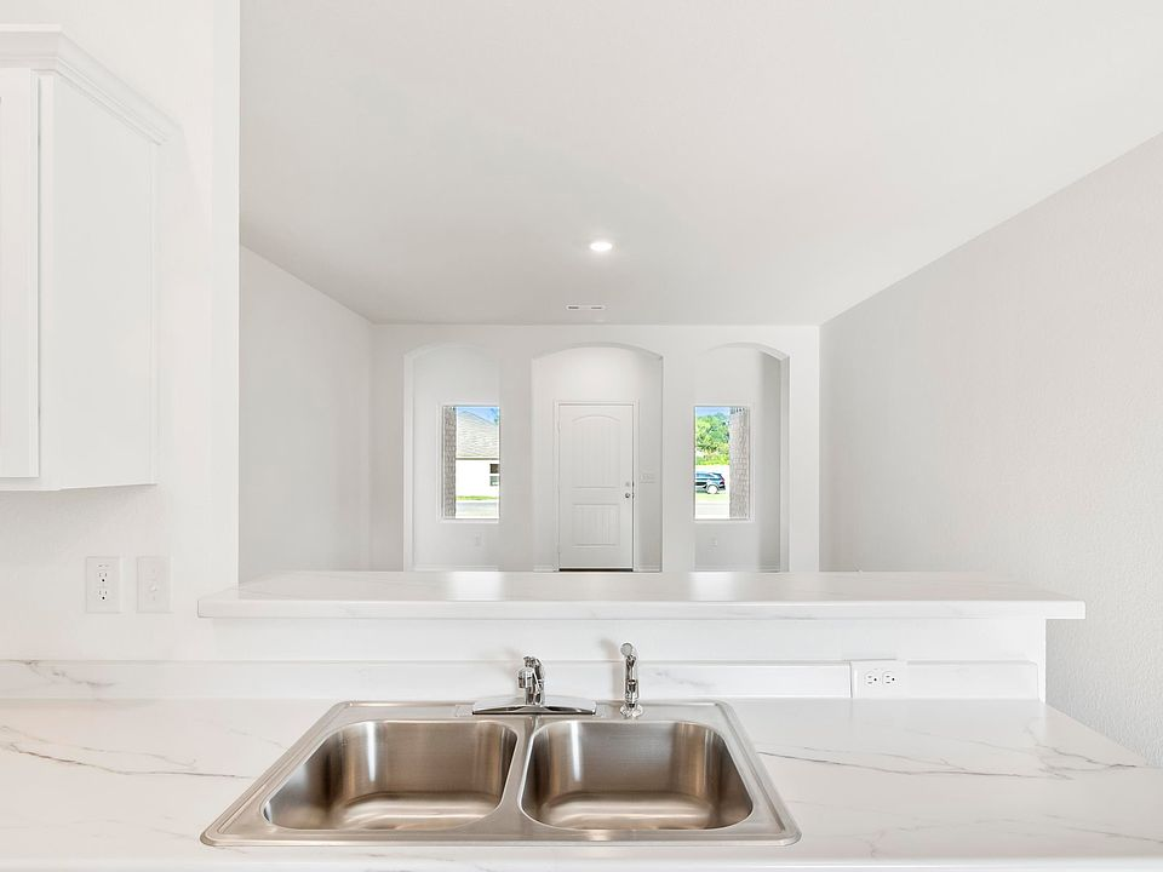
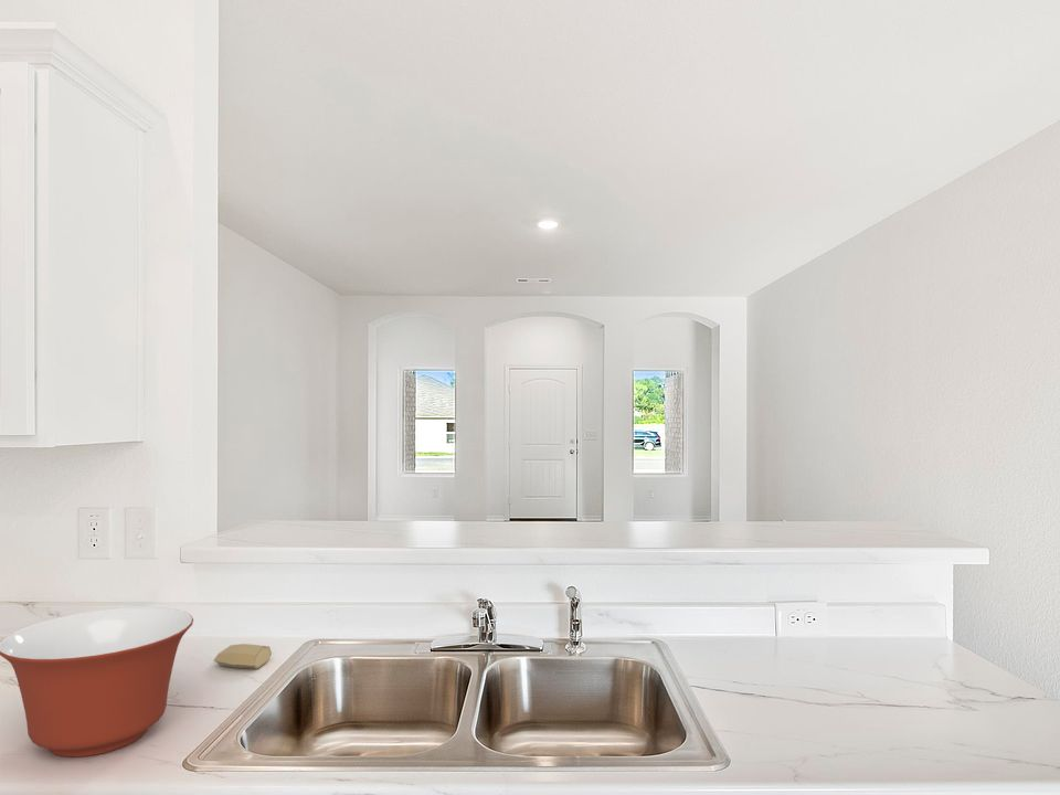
+ mixing bowl [0,606,194,757]
+ soap bar [213,643,273,670]
